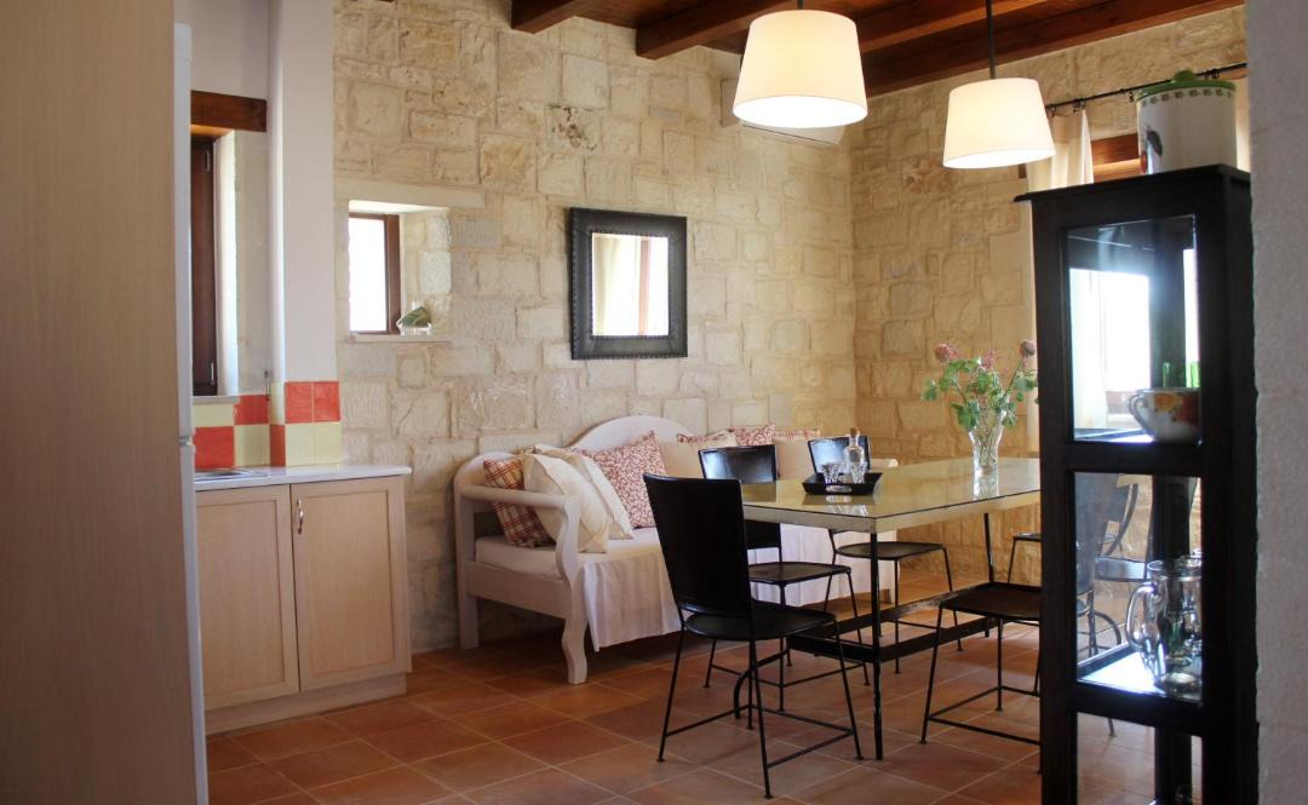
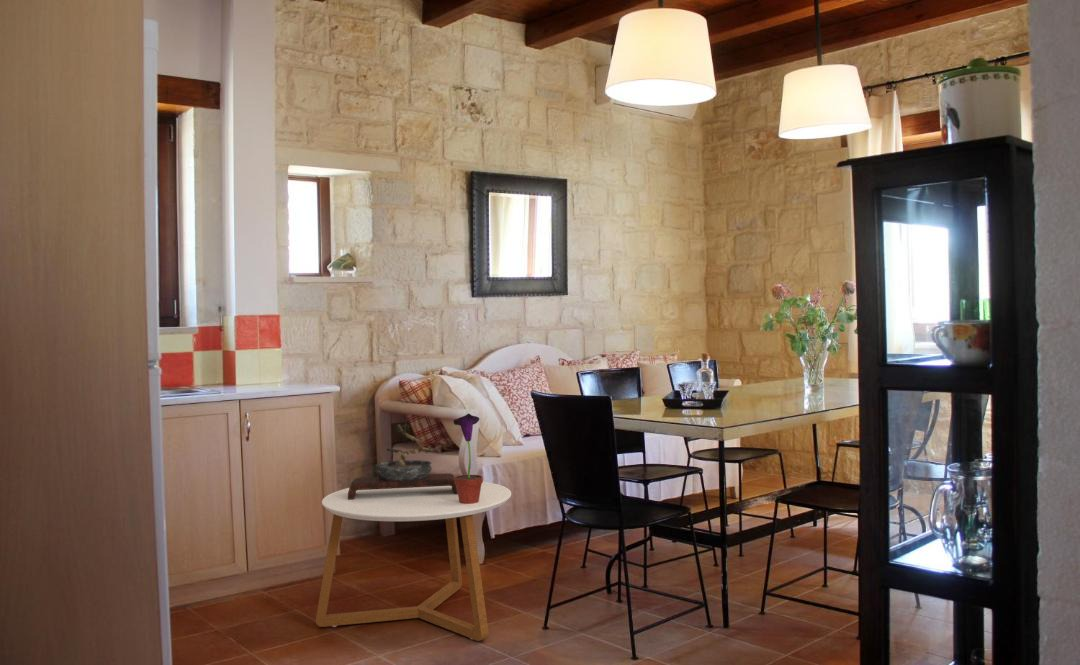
+ potted flower [453,413,484,504]
+ bonsai tree [348,418,458,500]
+ coffee table [315,481,512,642]
